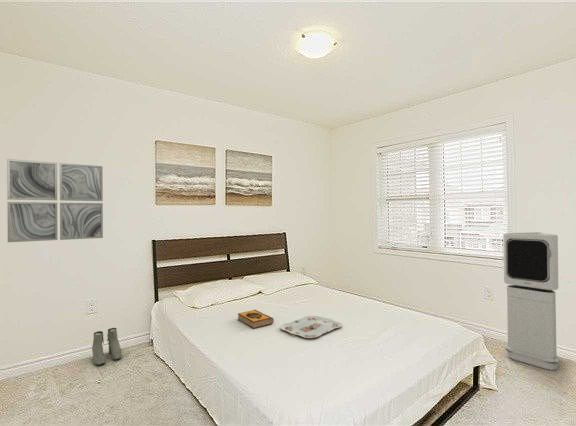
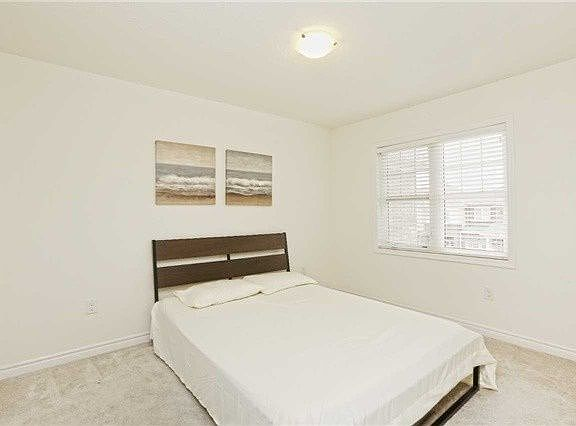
- wall art [6,158,104,243]
- boots [91,327,123,366]
- air purifier [502,231,561,371]
- hardback book [237,309,275,330]
- serving tray [279,315,343,339]
